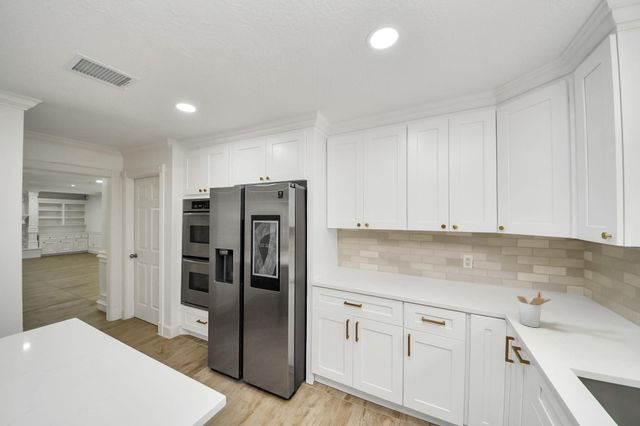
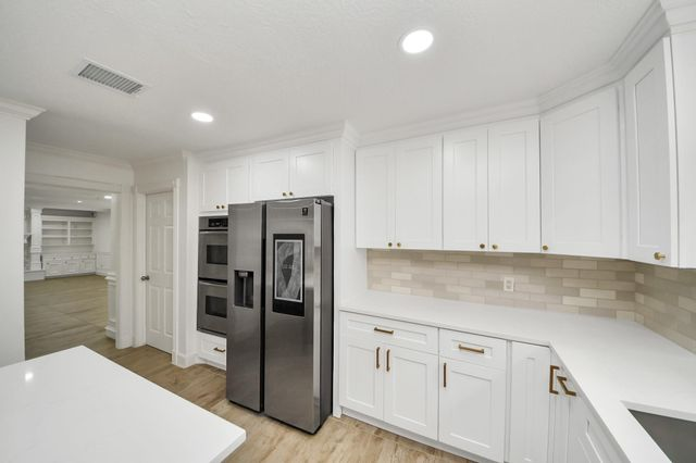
- utensil holder [516,291,552,328]
